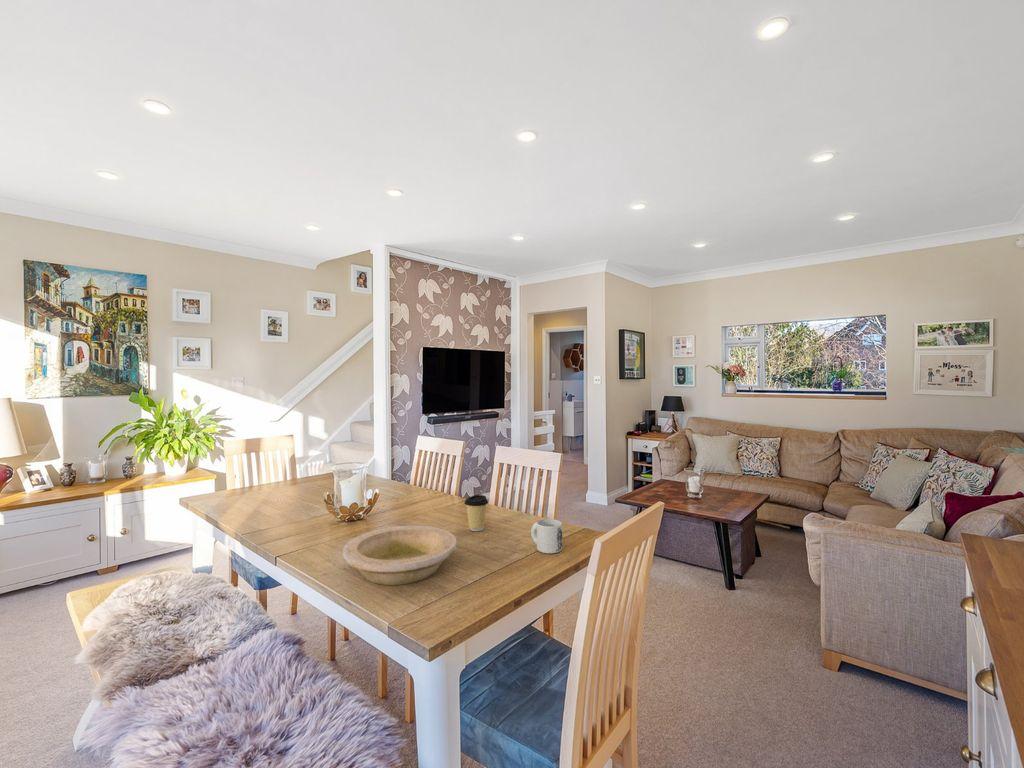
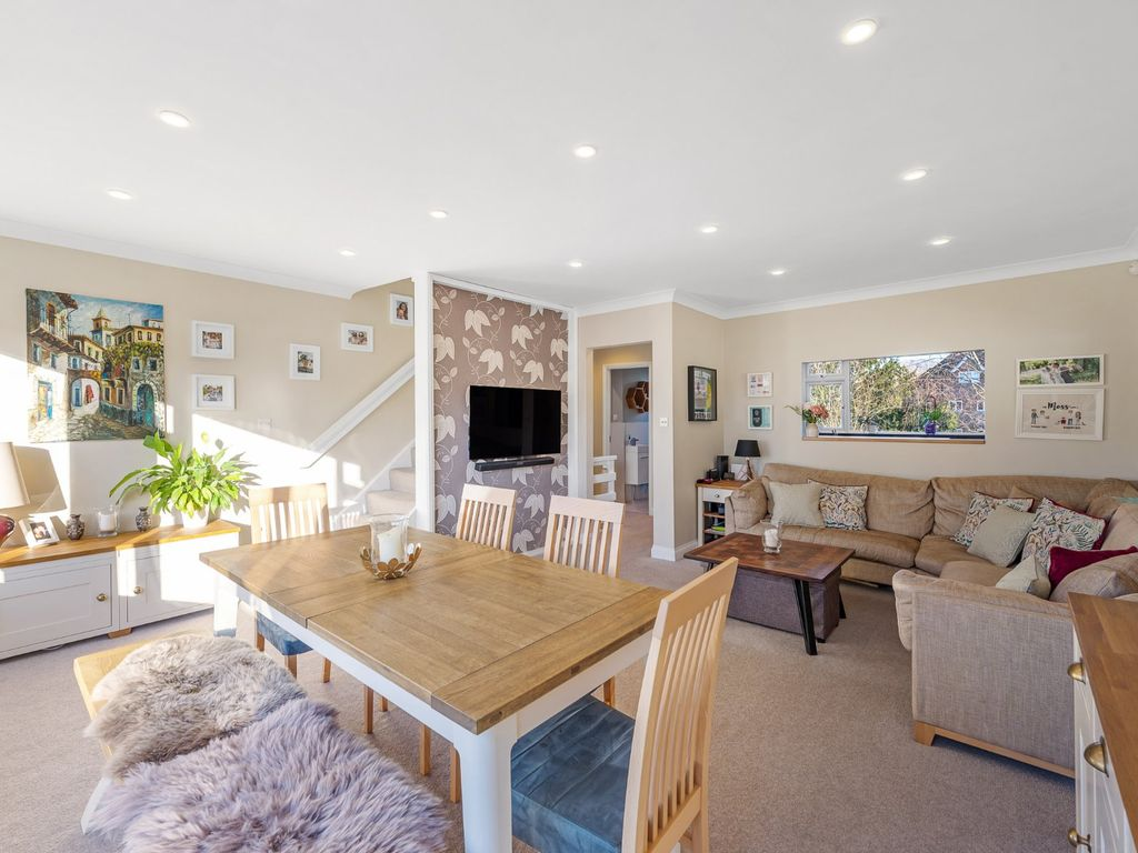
- bowl [342,525,457,586]
- coffee cup [463,494,489,532]
- mug [530,518,563,554]
